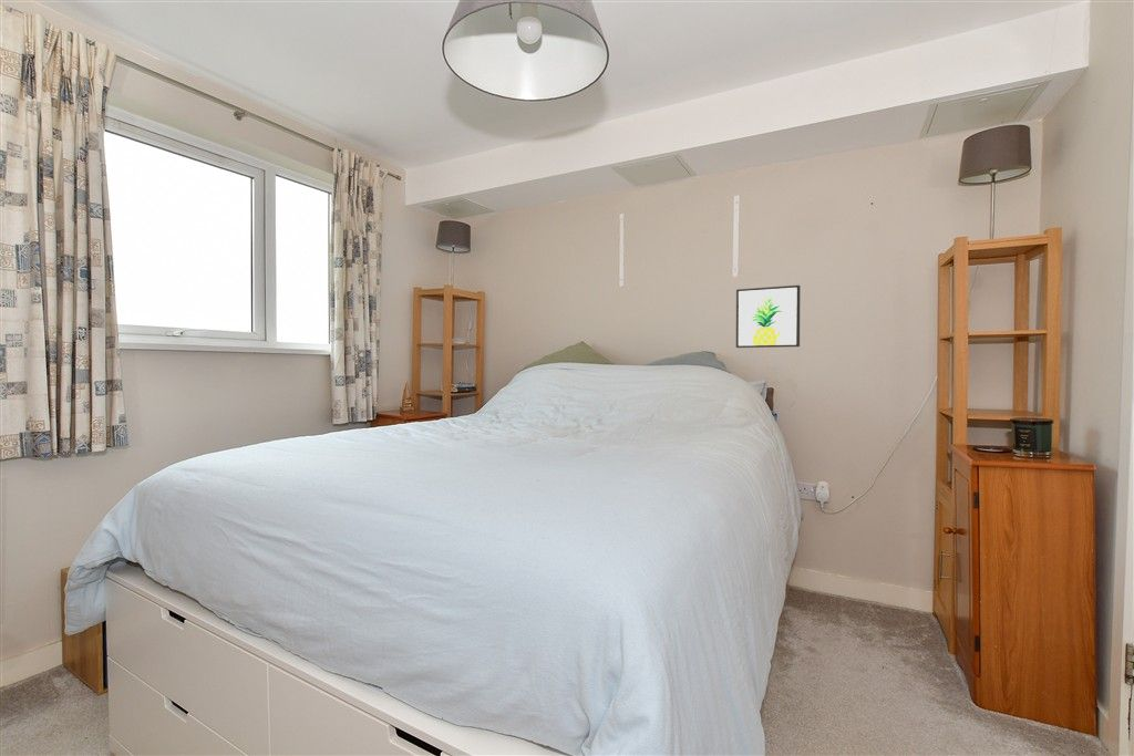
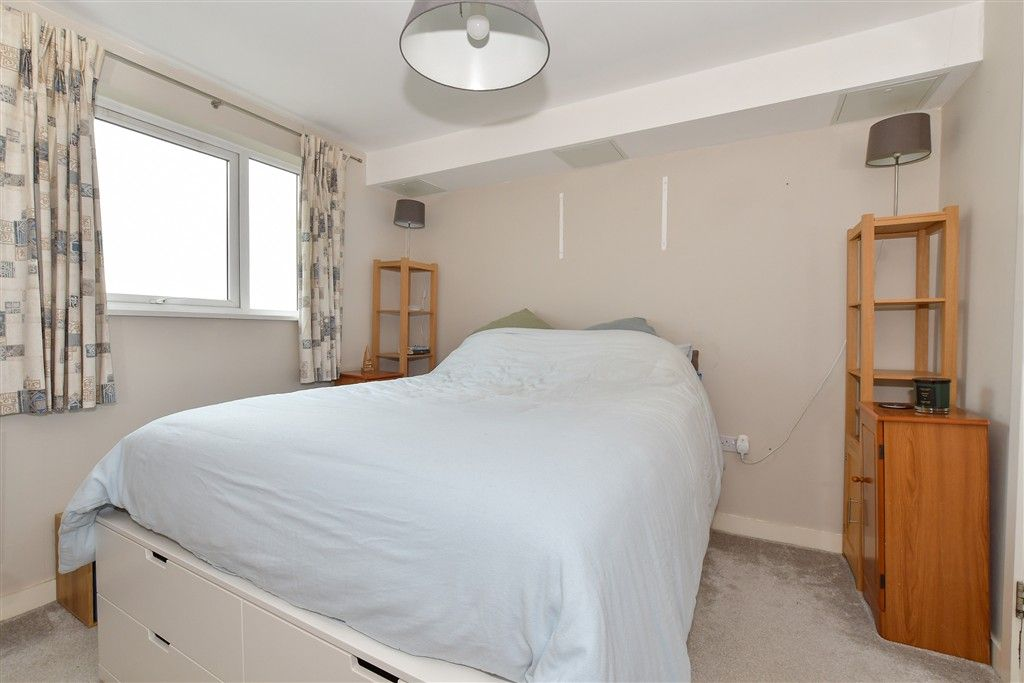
- wall art [735,284,802,349]
